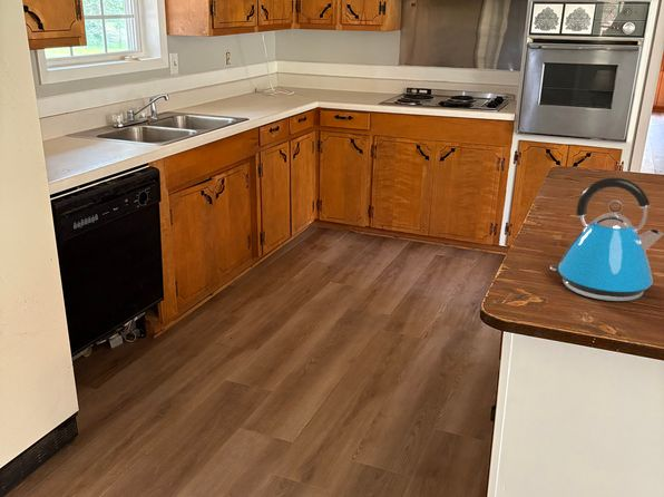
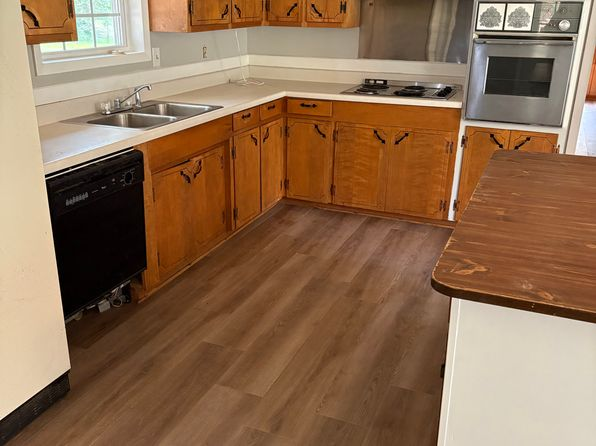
- kettle [549,176,664,302]
